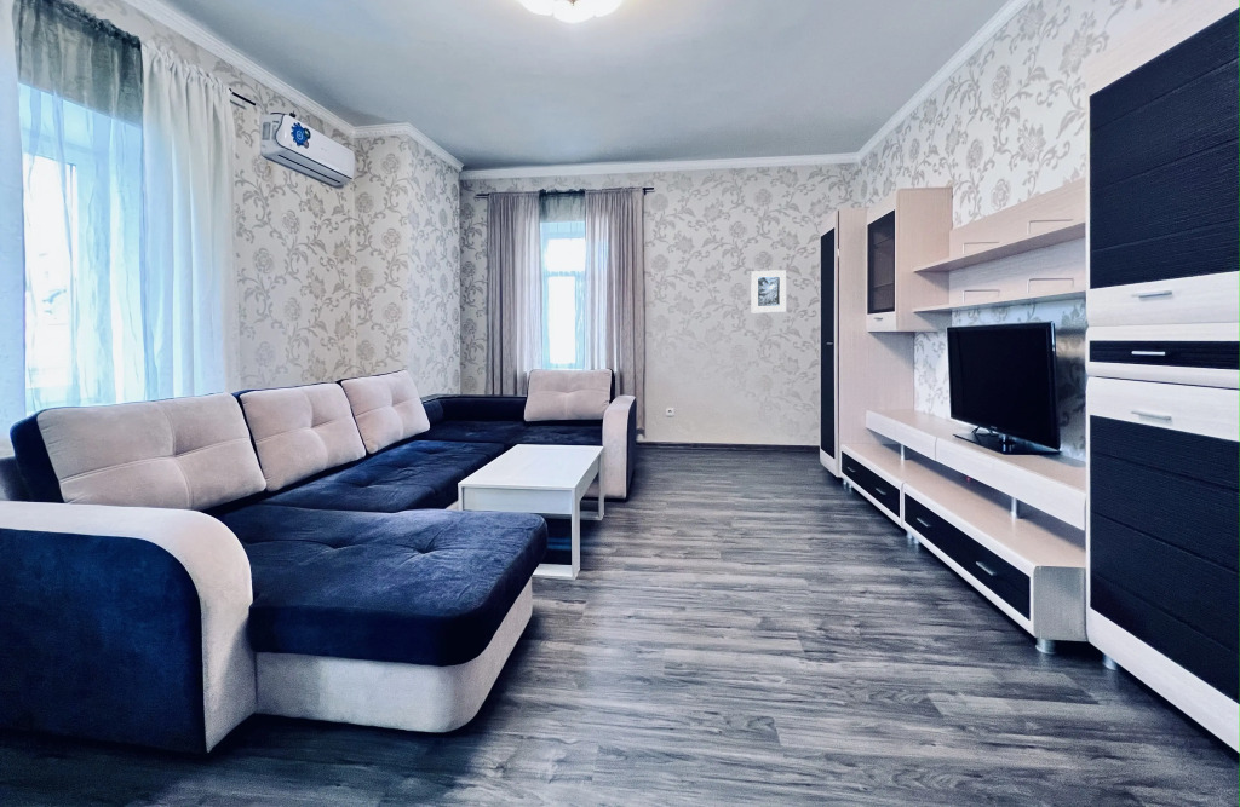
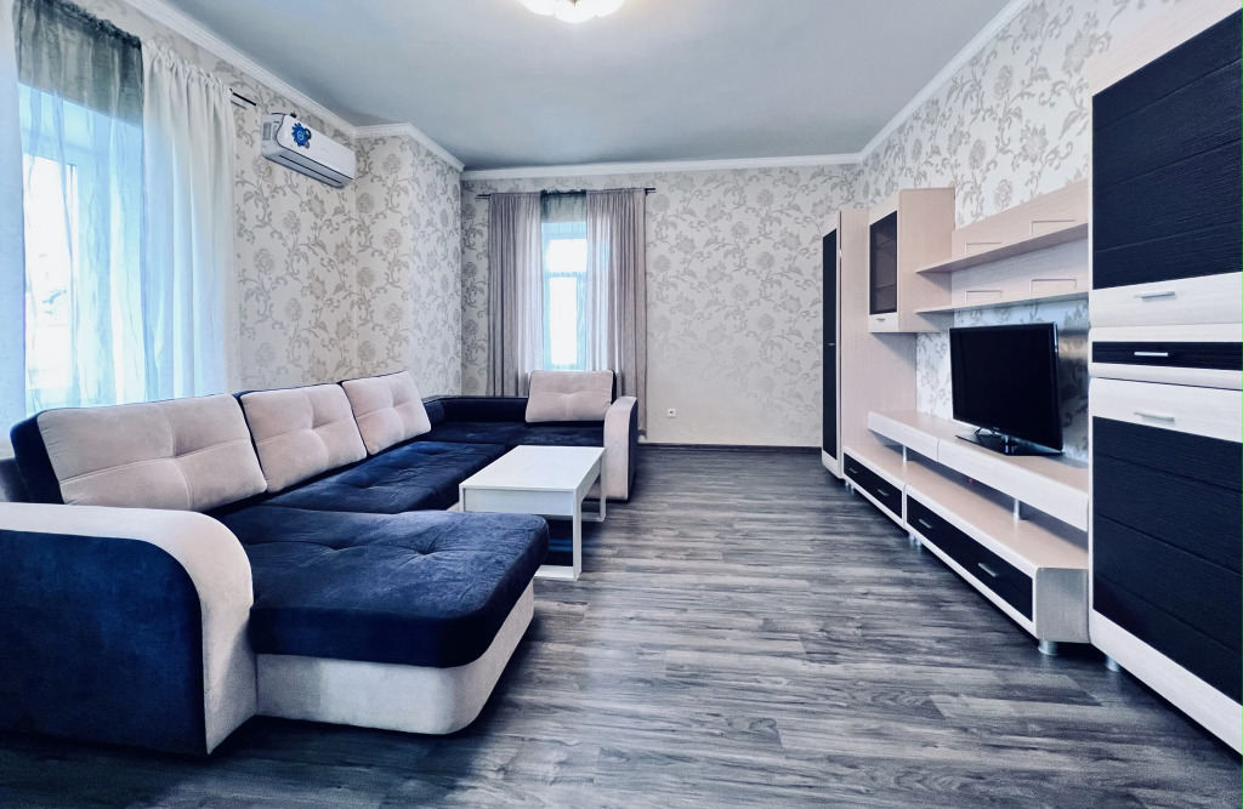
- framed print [750,269,787,315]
